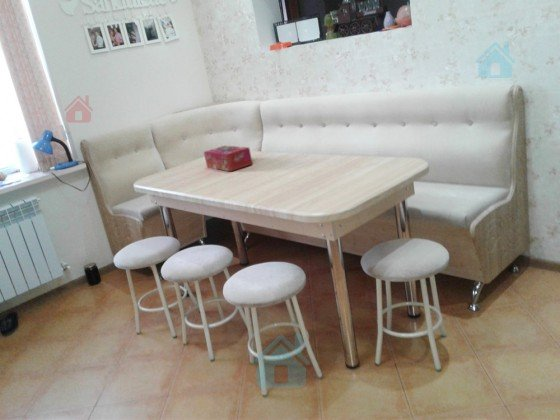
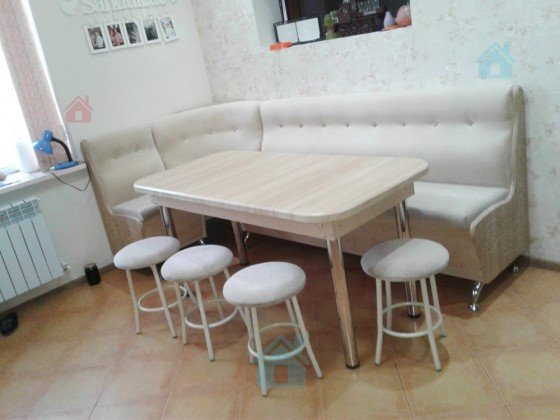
- tissue box [203,145,253,172]
